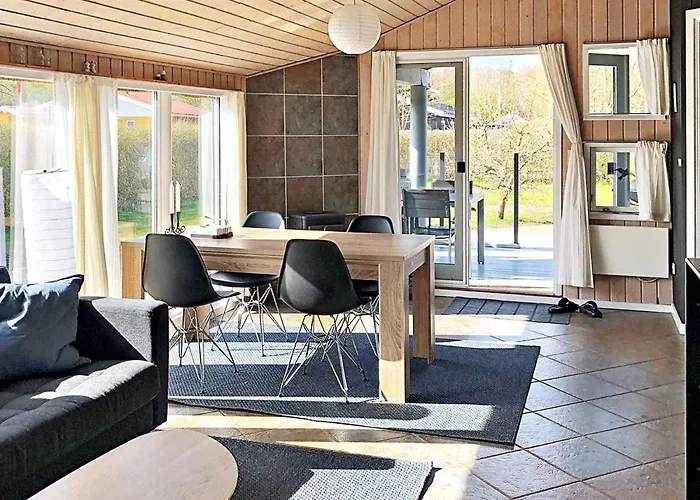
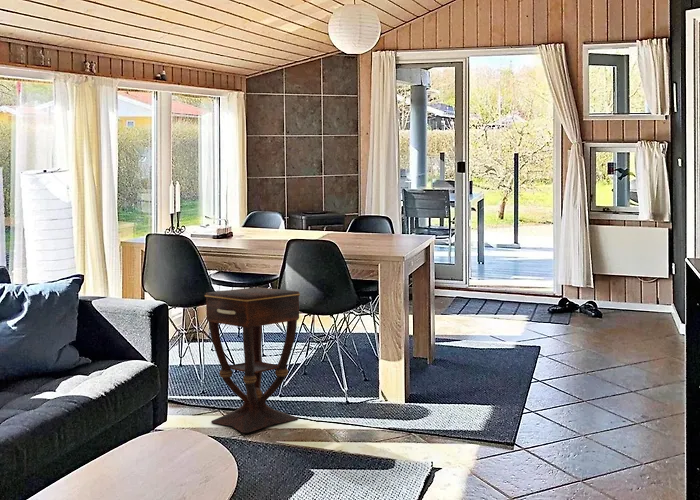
+ side table [204,286,301,434]
